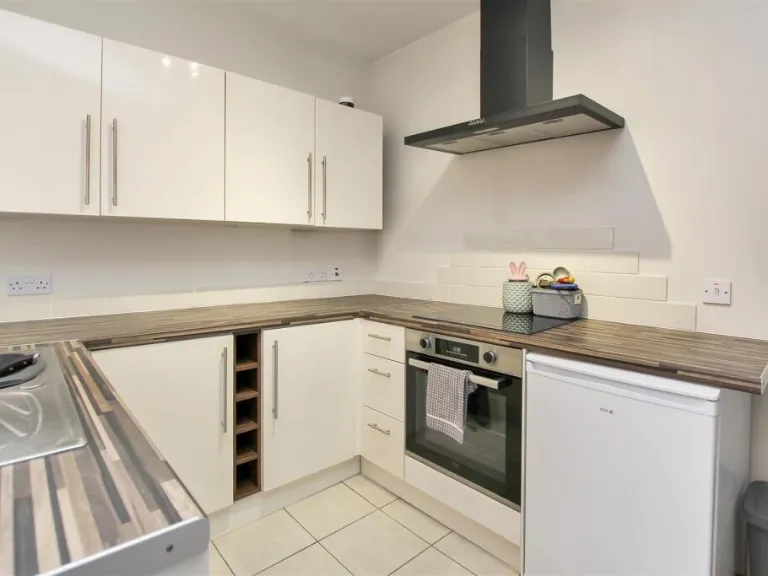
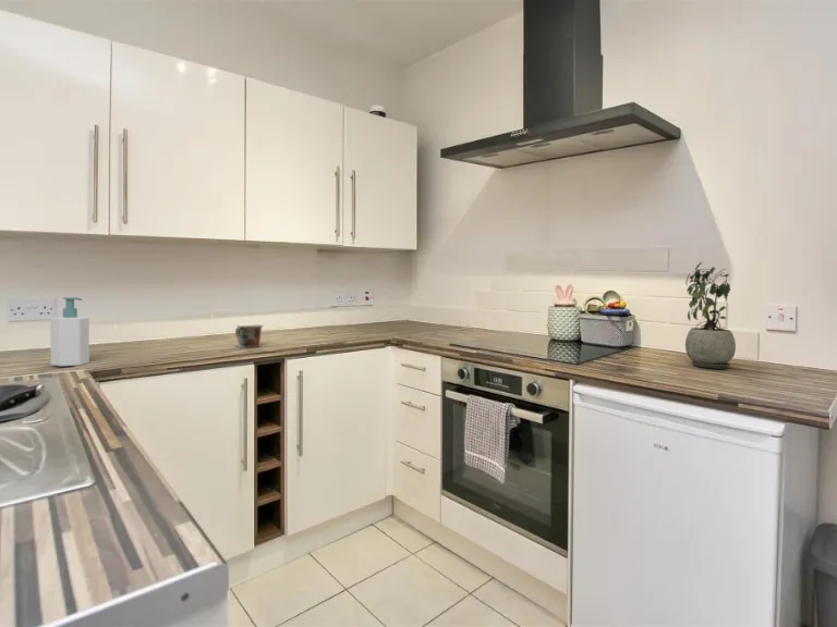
+ mug [234,324,265,348]
+ potted plant [684,261,737,370]
+ soap bottle [49,296,90,367]
